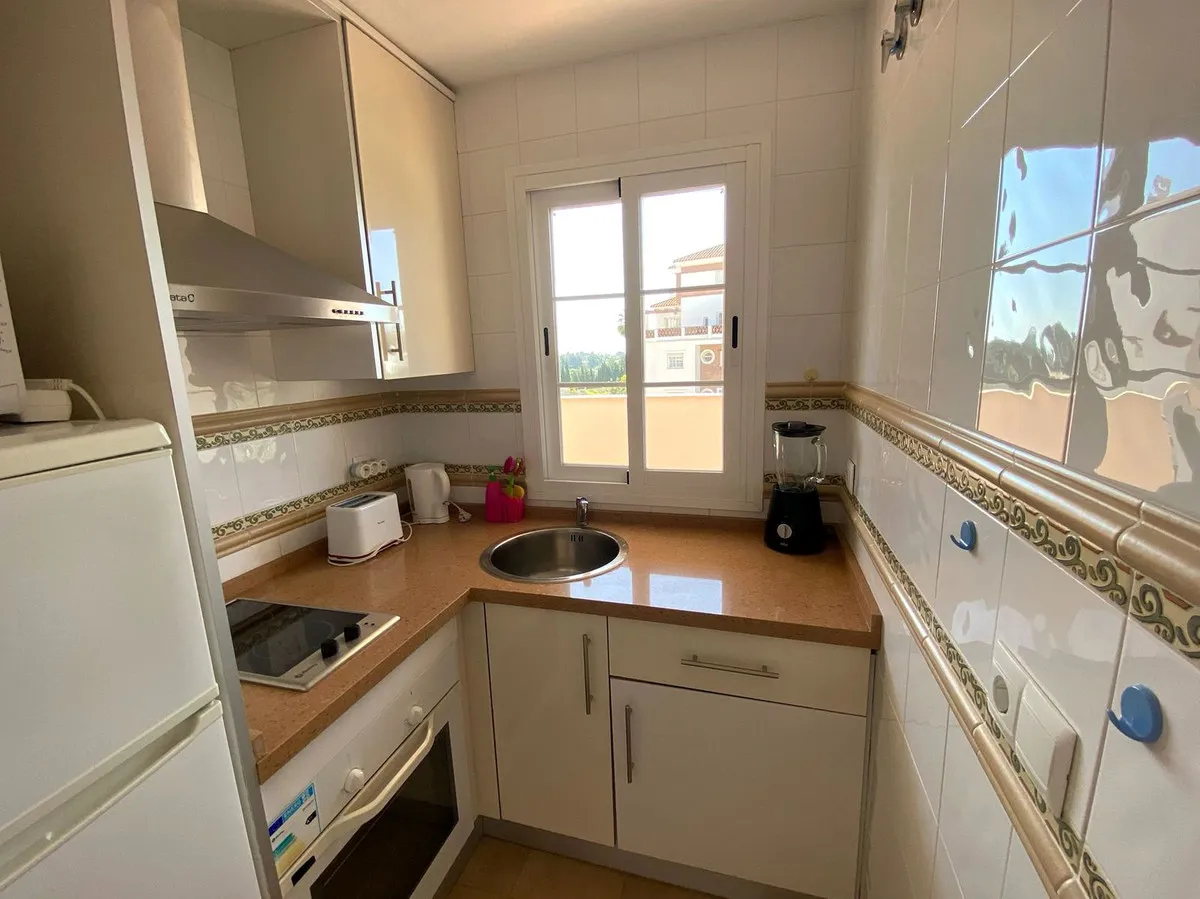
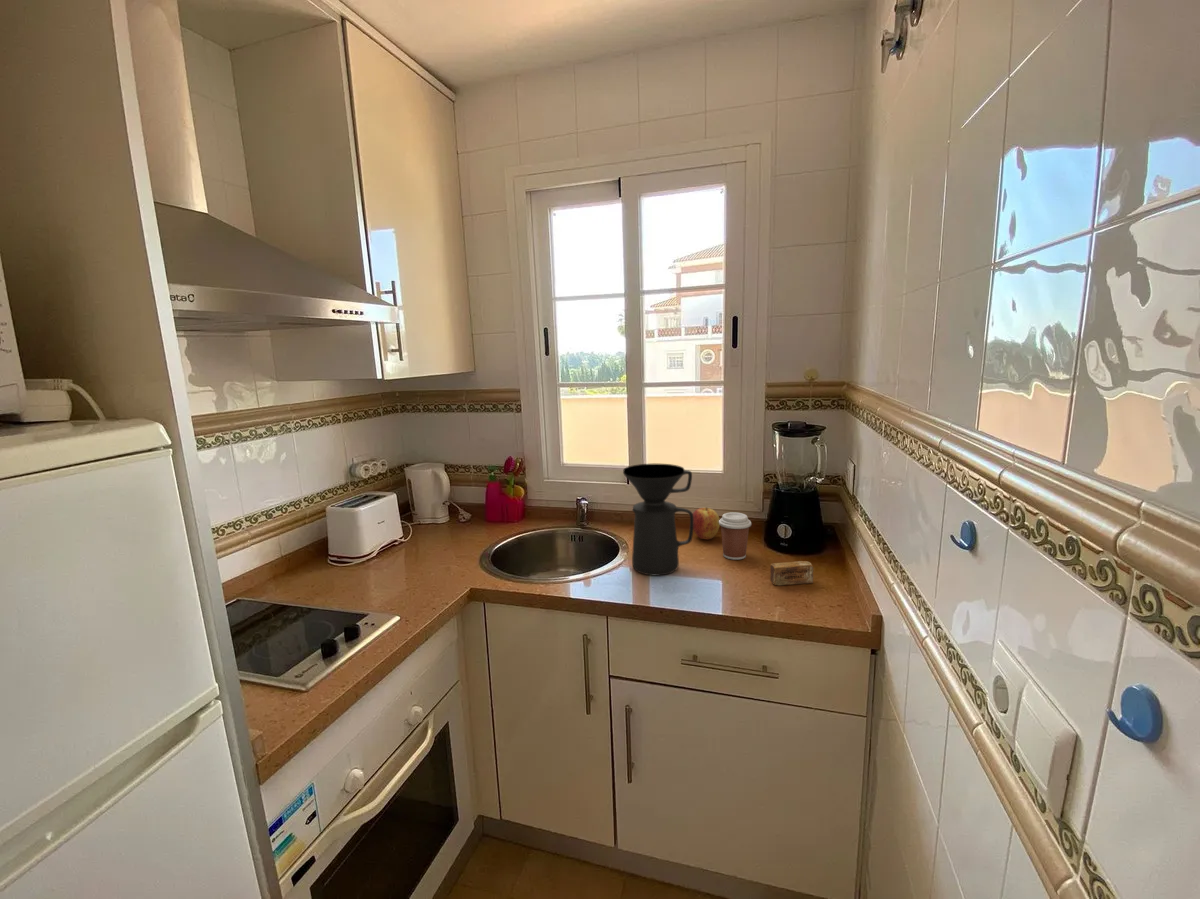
+ coffee maker [622,463,694,576]
+ coffee cup [719,511,752,561]
+ apple [692,507,720,541]
+ soap bar [769,560,814,586]
